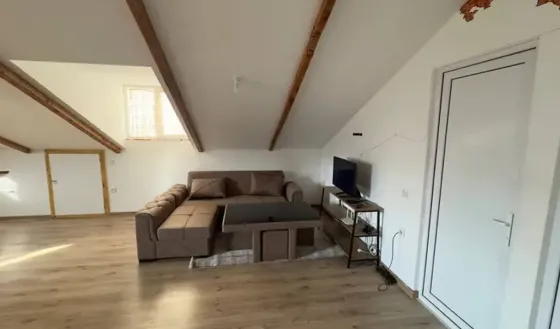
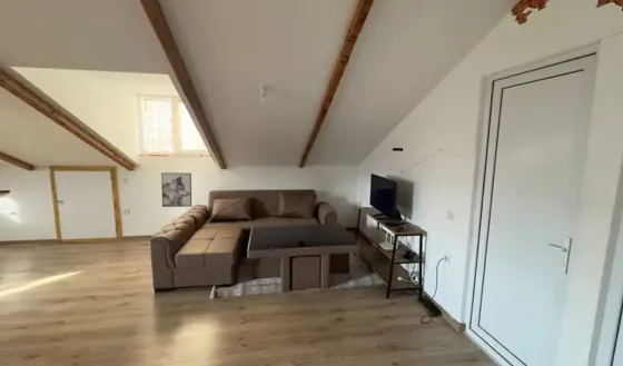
+ wall art [160,171,192,208]
